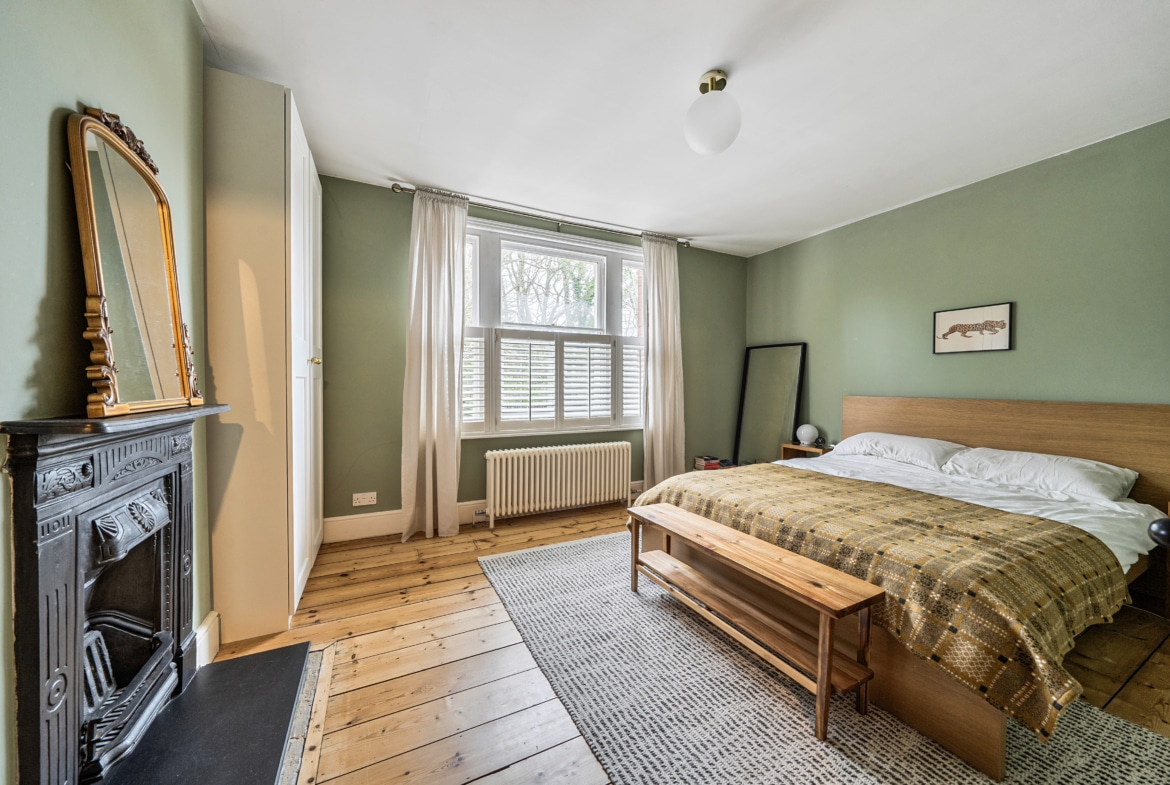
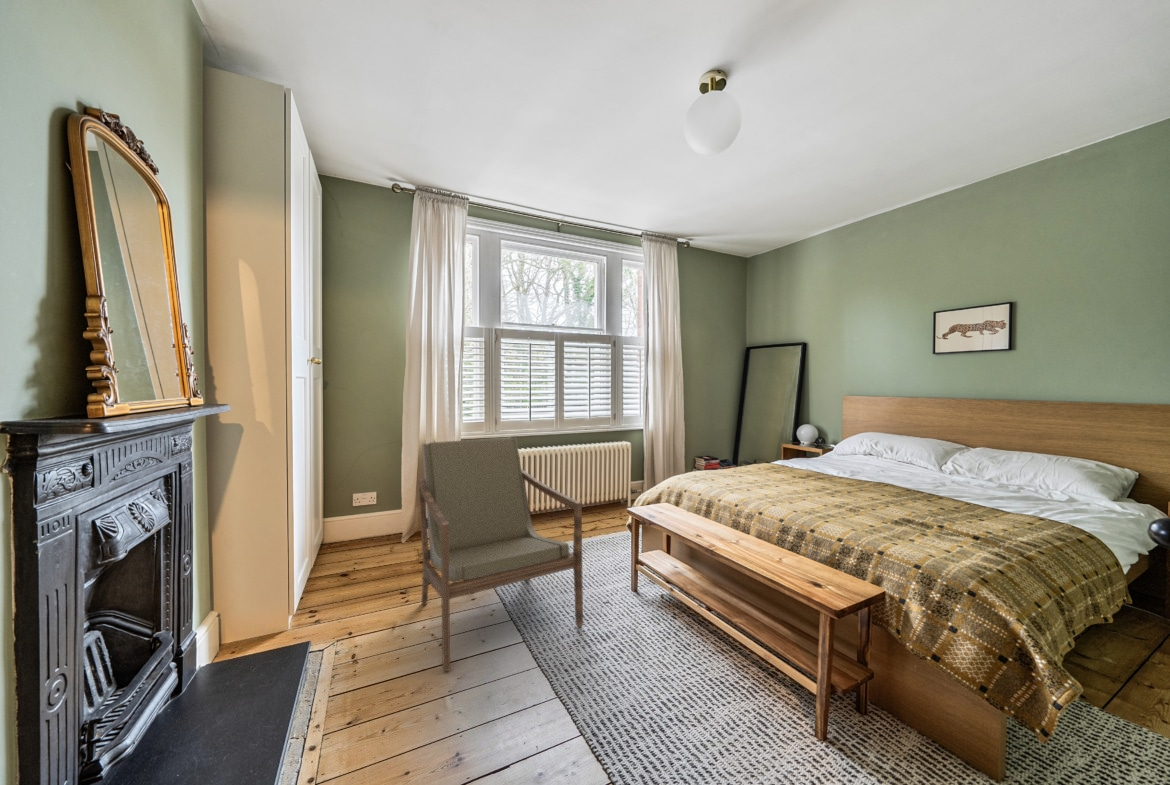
+ armchair [417,437,584,673]
